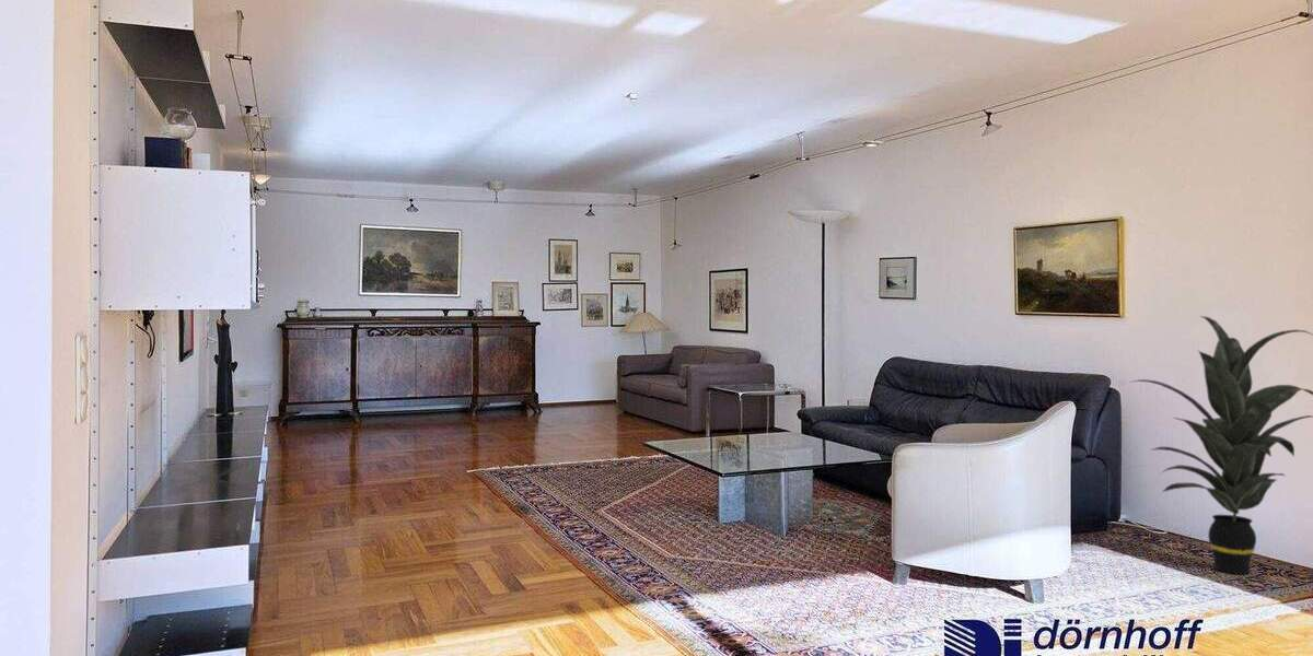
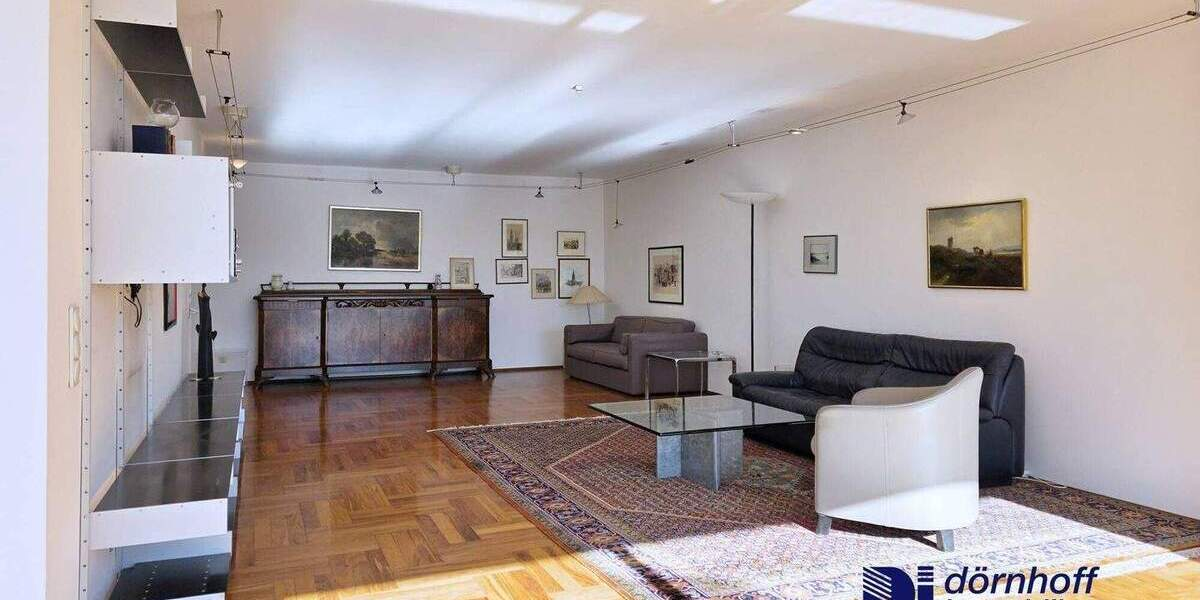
- indoor plant [1127,315,1313,575]
